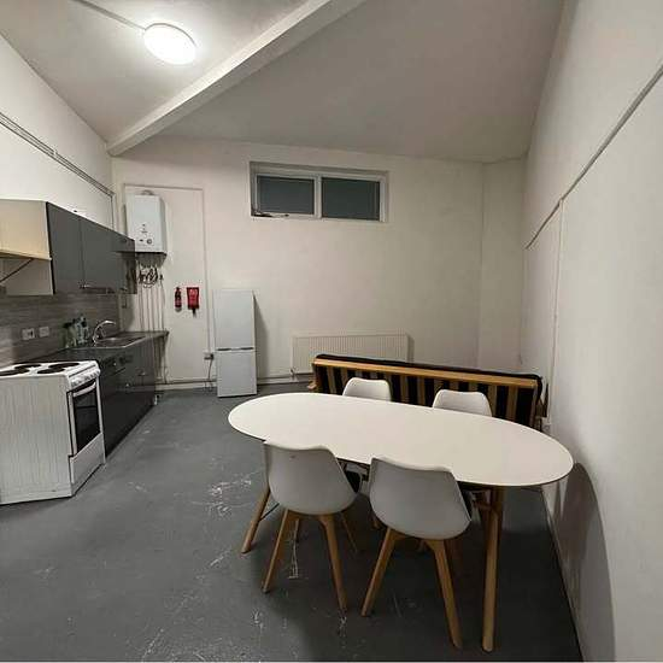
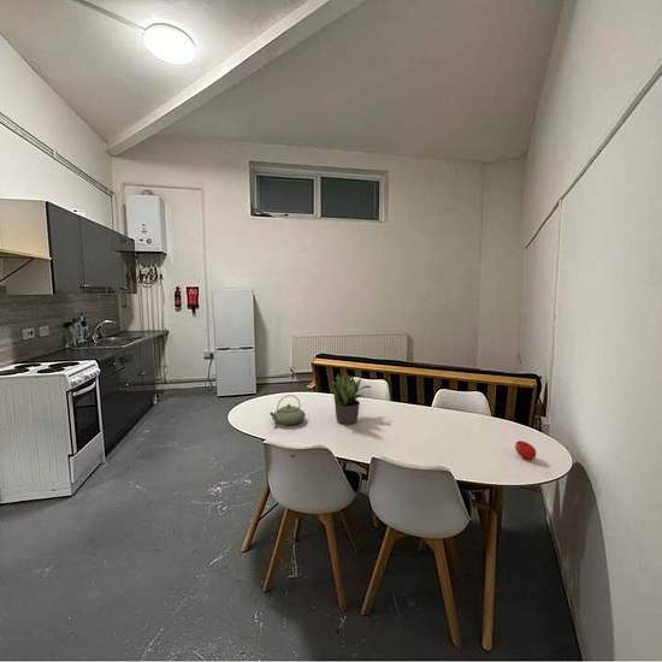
+ fruit [514,439,537,461]
+ teapot [268,394,307,426]
+ potted plant [329,371,372,425]
